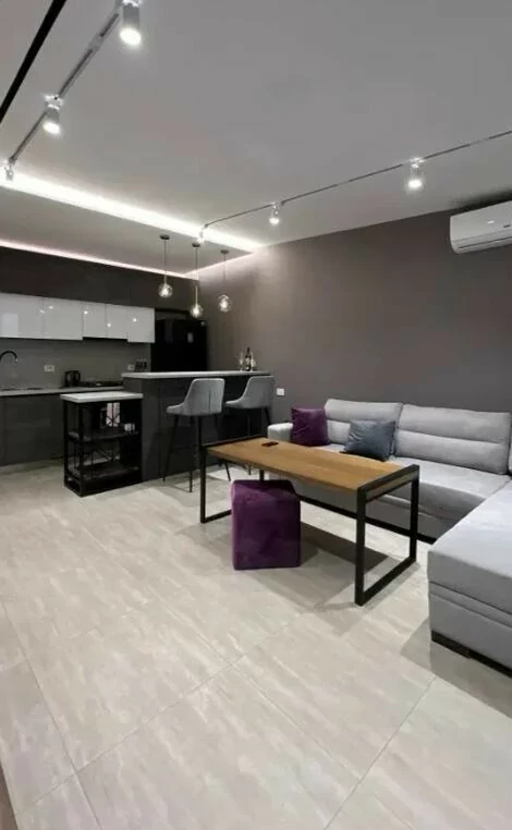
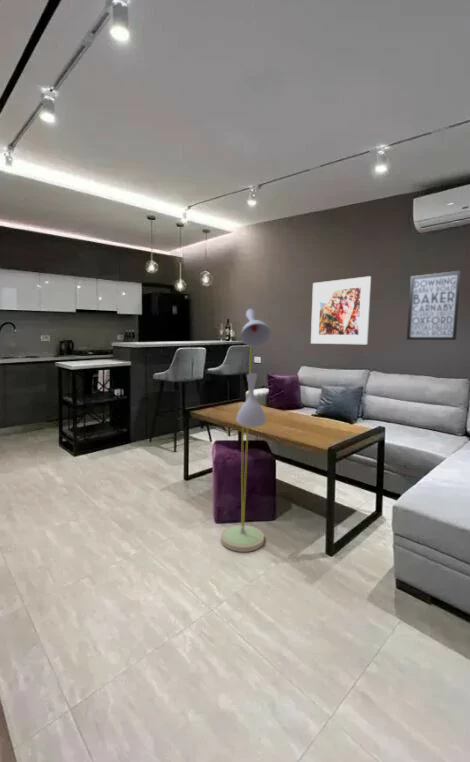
+ wall art [406,270,462,341]
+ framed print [310,275,372,345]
+ floor lamp [220,308,272,553]
